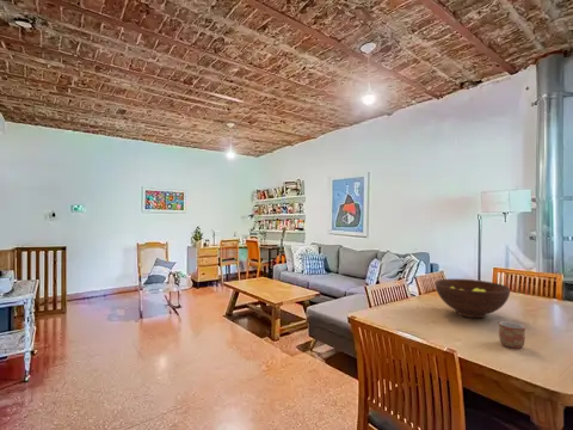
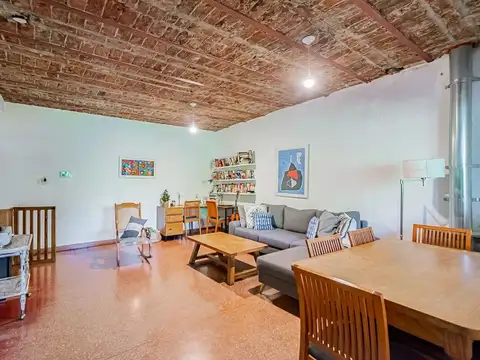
- mug [498,320,526,350]
- fruit bowl [435,278,511,319]
